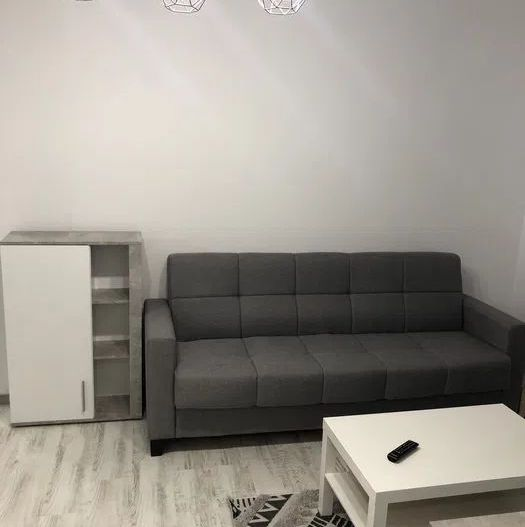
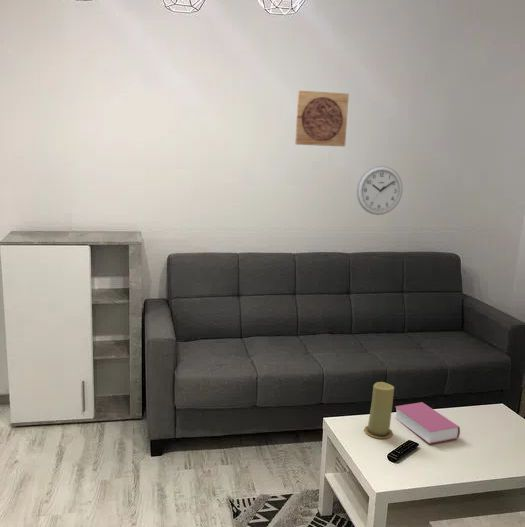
+ candle [363,381,395,439]
+ wall clock [356,165,404,216]
+ wall panel [294,90,350,148]
+ book [394,401,461,445]
